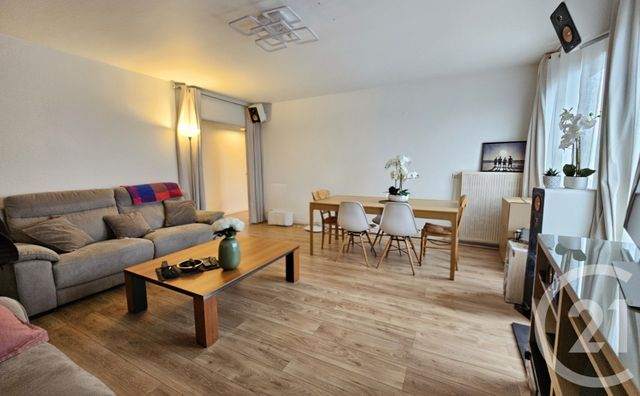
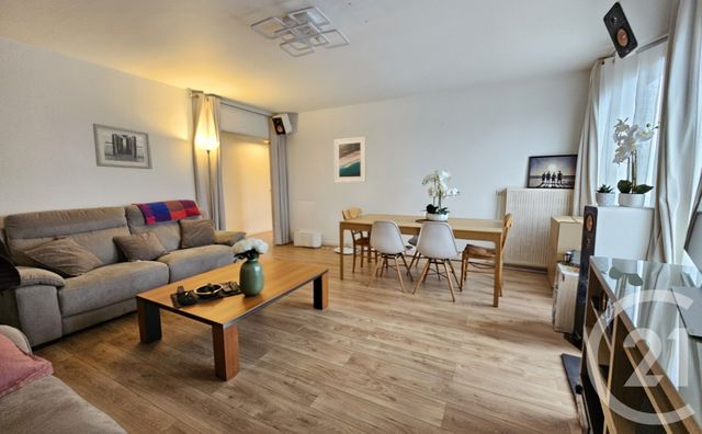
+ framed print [333,136,367,183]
+ wall art [92,123,154,170]
